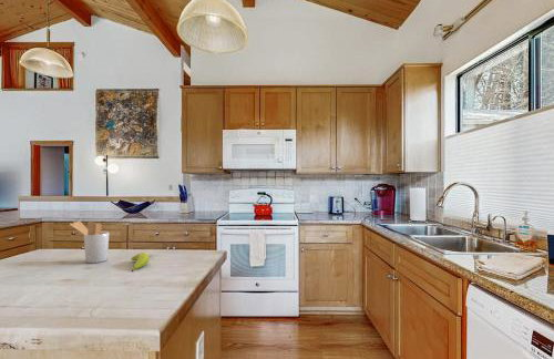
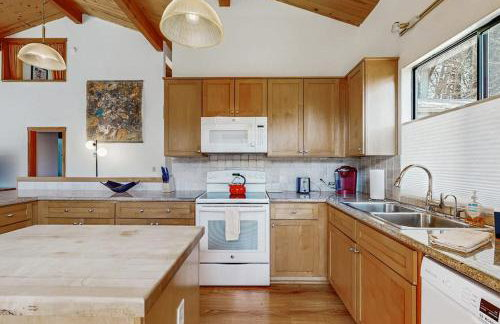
- utensil holder [69,220,111,264]
- banana [130,252,151,273]
